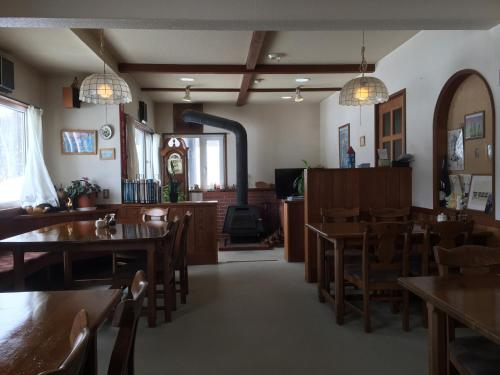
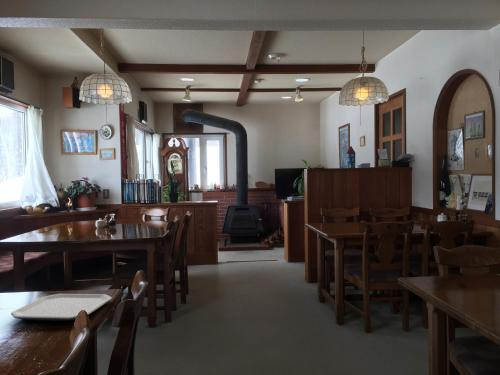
+ plate [10,293,113,322]
